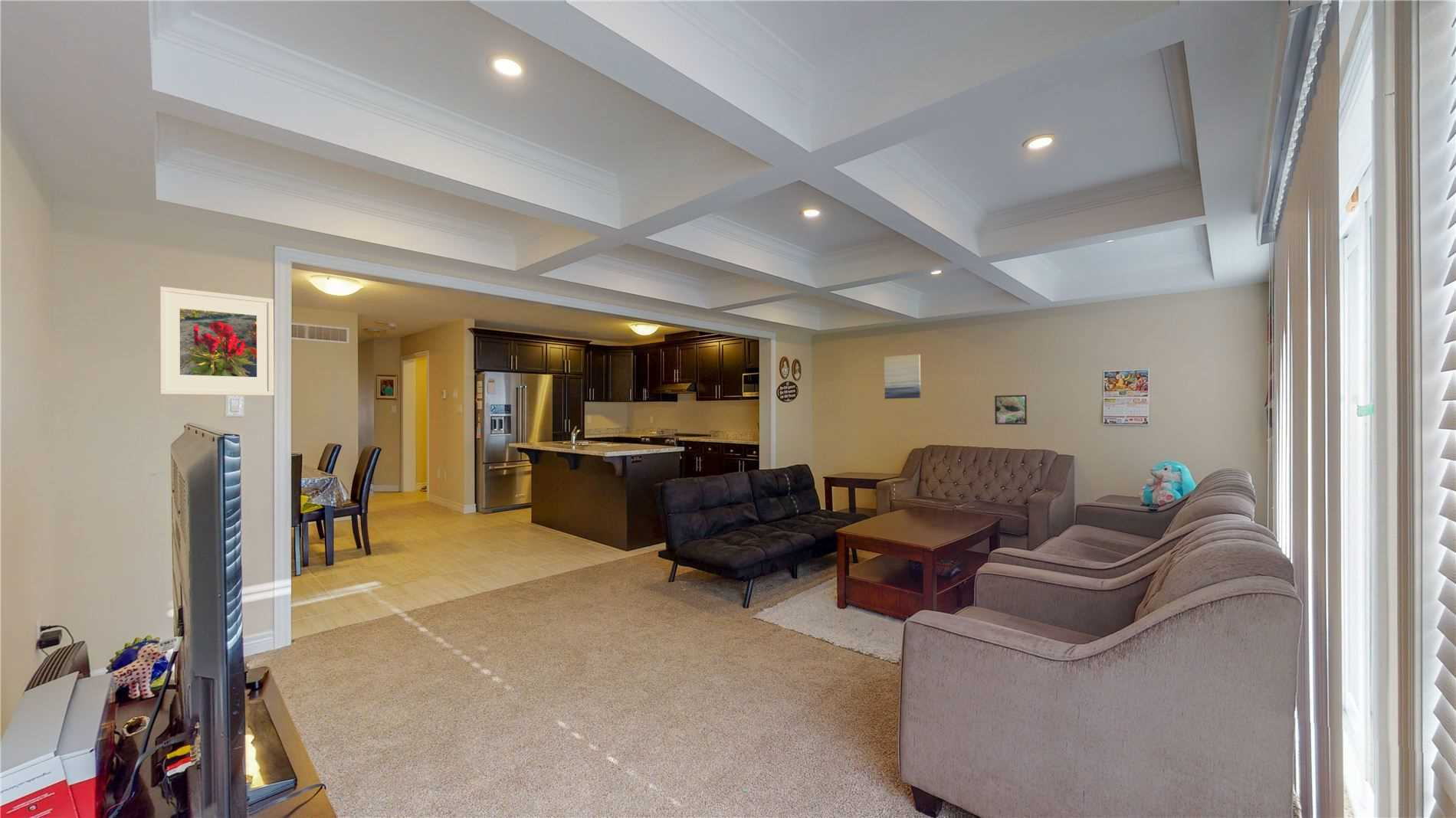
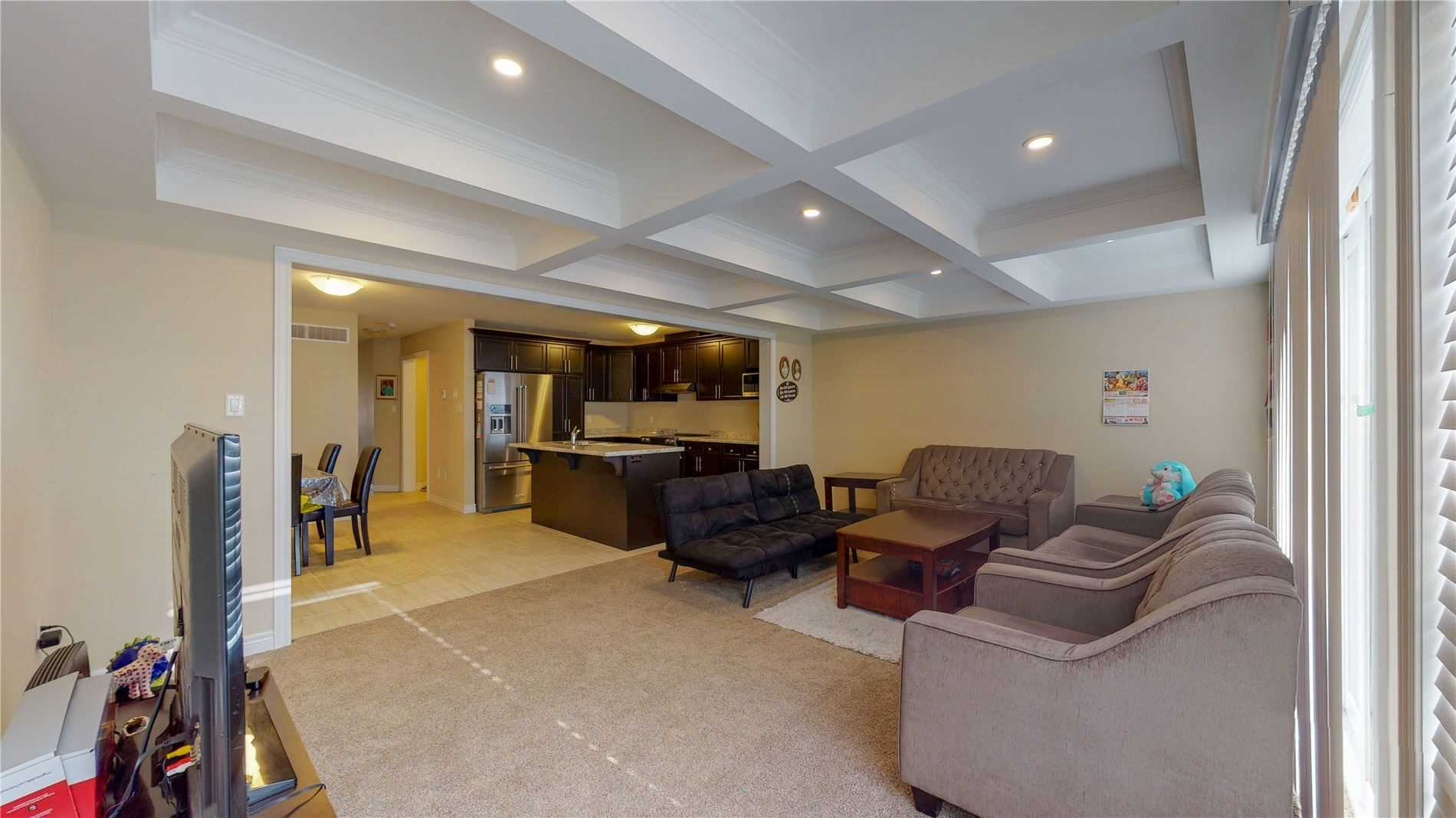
- wall art [884,353,921,400]
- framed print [994,394,1028,425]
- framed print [159,286,274,397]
